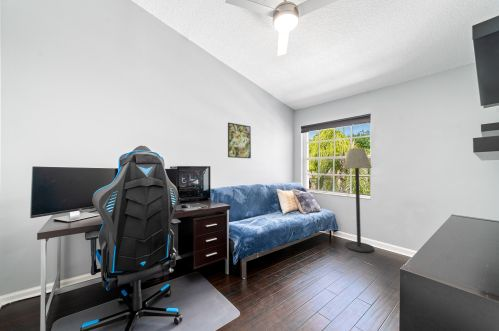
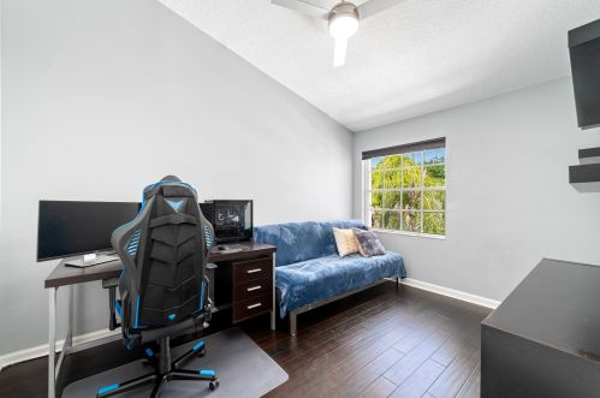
- floor lamp [342,147,375,253]
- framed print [227,122,252,159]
